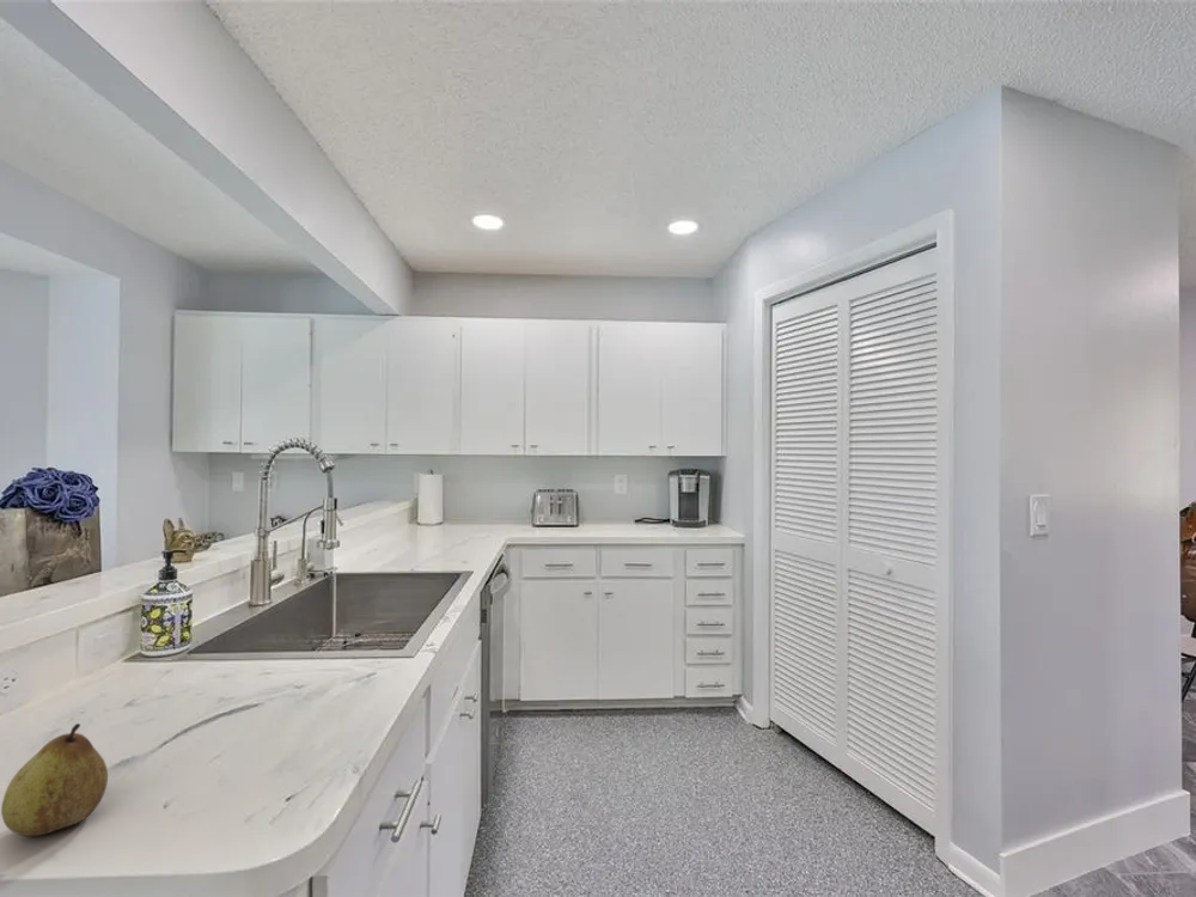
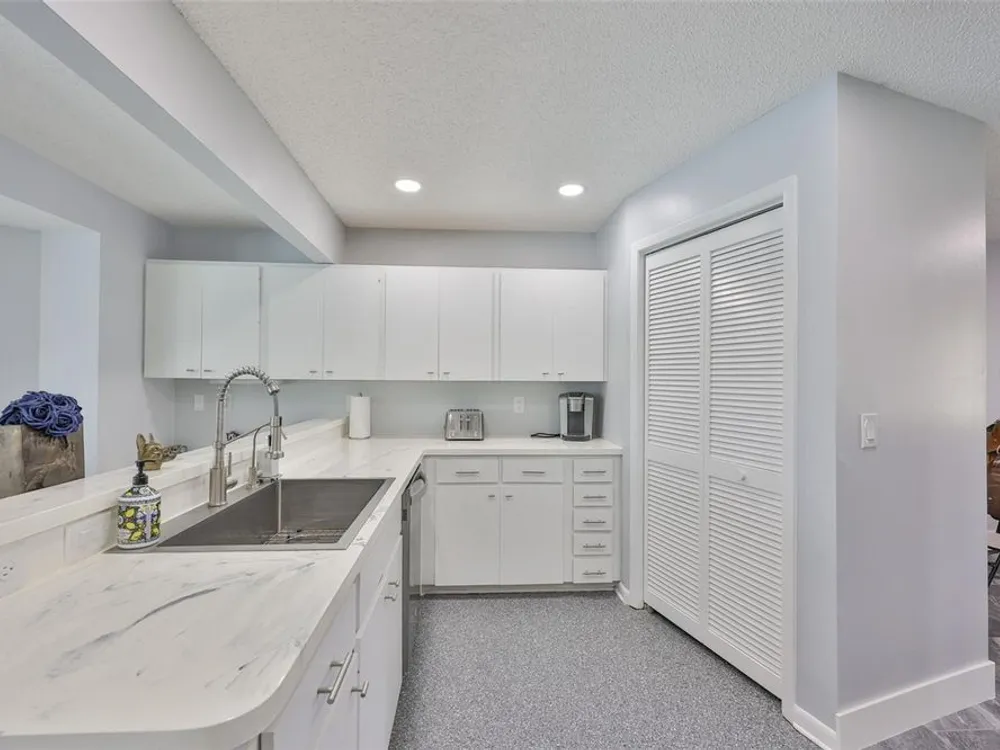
- fruit [0,722,109,837]
